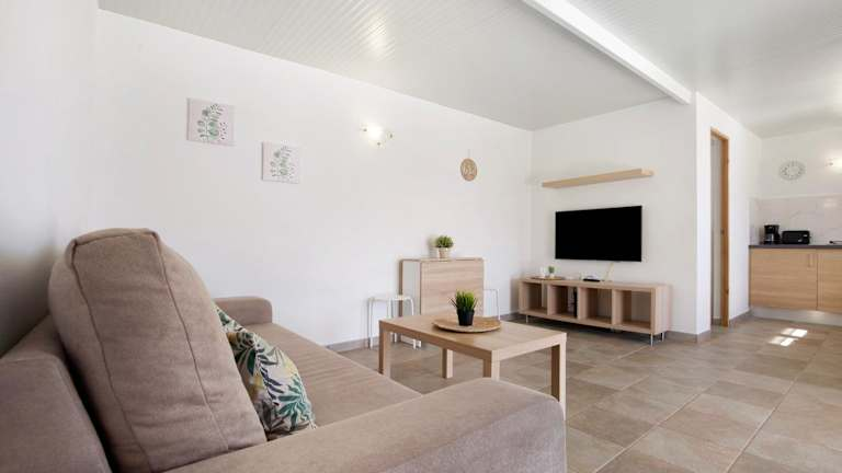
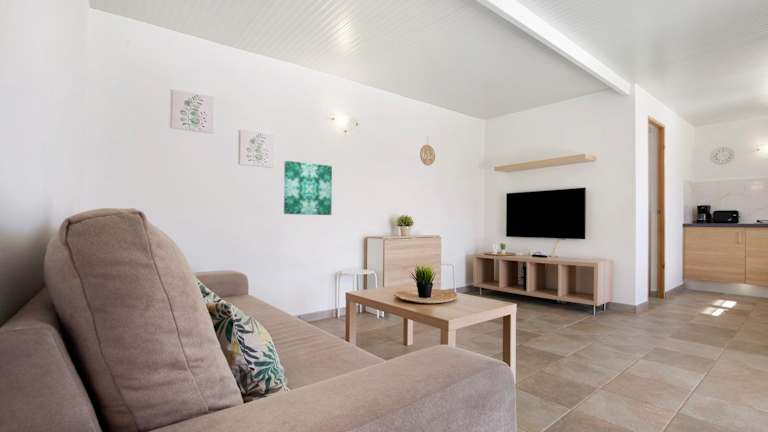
+ wall art [283,160,333,216]
